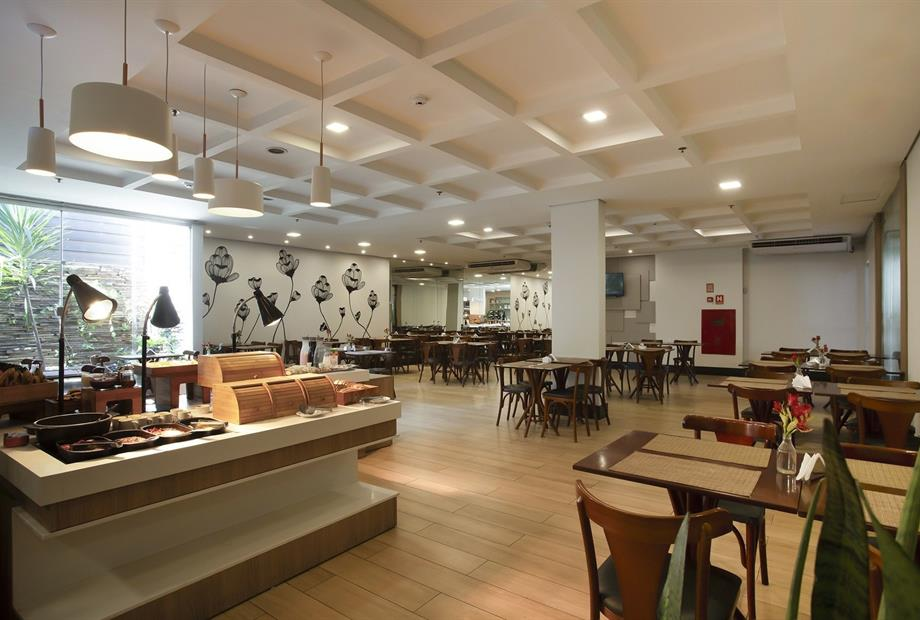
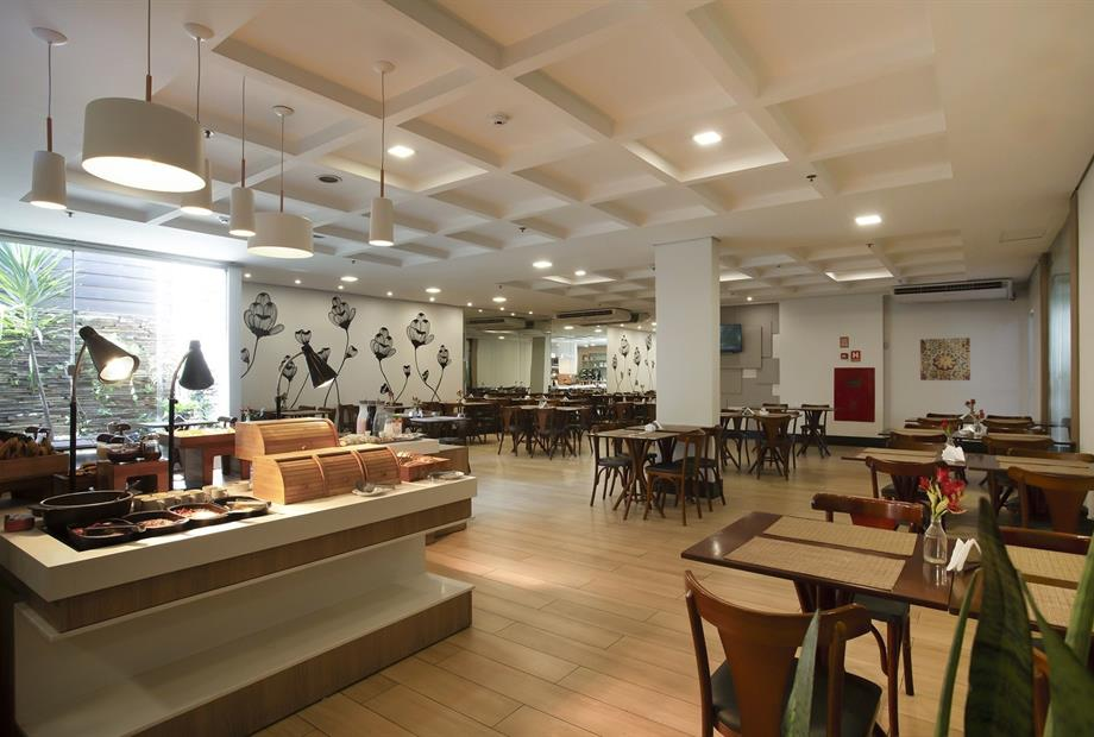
+ wall art [919,336,972,382]
